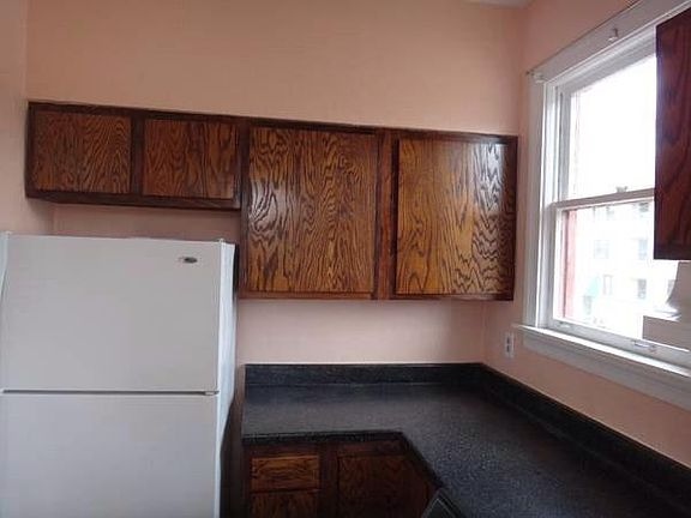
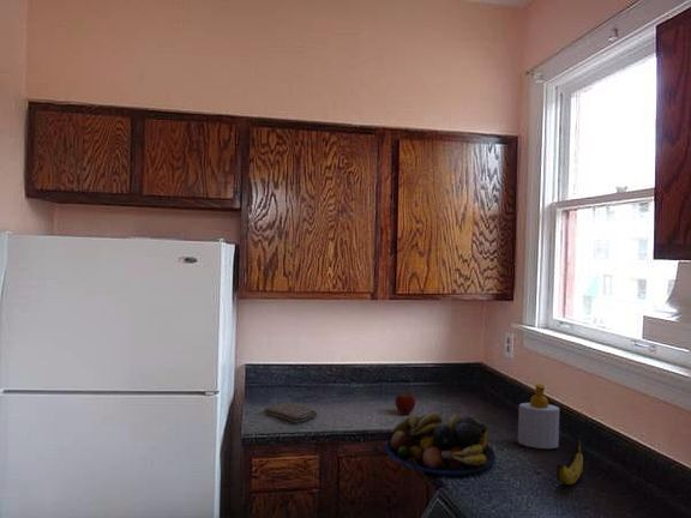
+ apple [395,392,416,416]
+ soap bottle [517,384,560,450]
+ fruit bowl [384,412,497,476]
+ banana [555,433,584,486]
+ washcloth [263,400,319,424]
